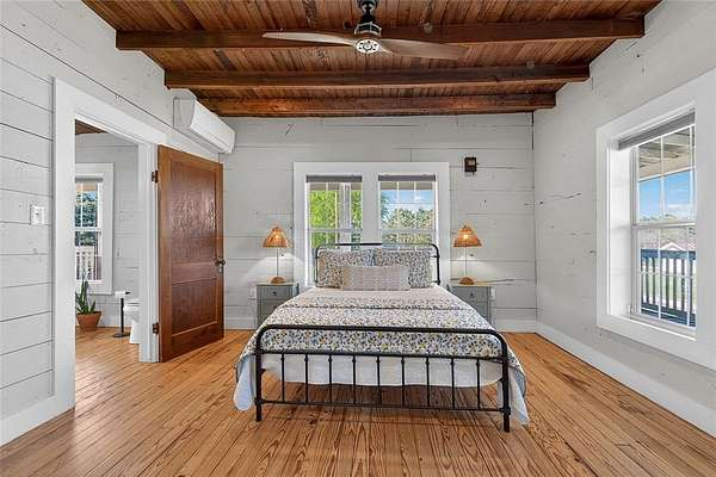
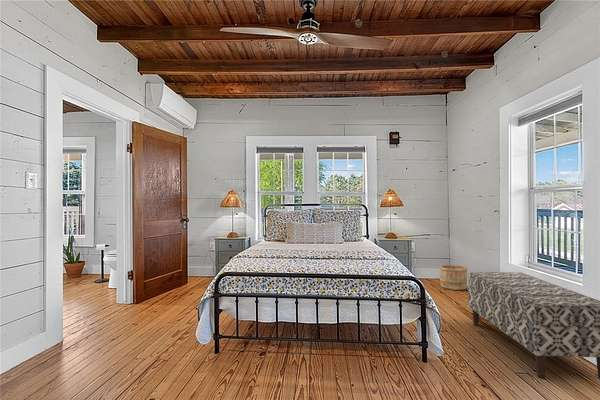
+ wooden bucket [438,264,469,291]
+ bench [467,271,600,380]
